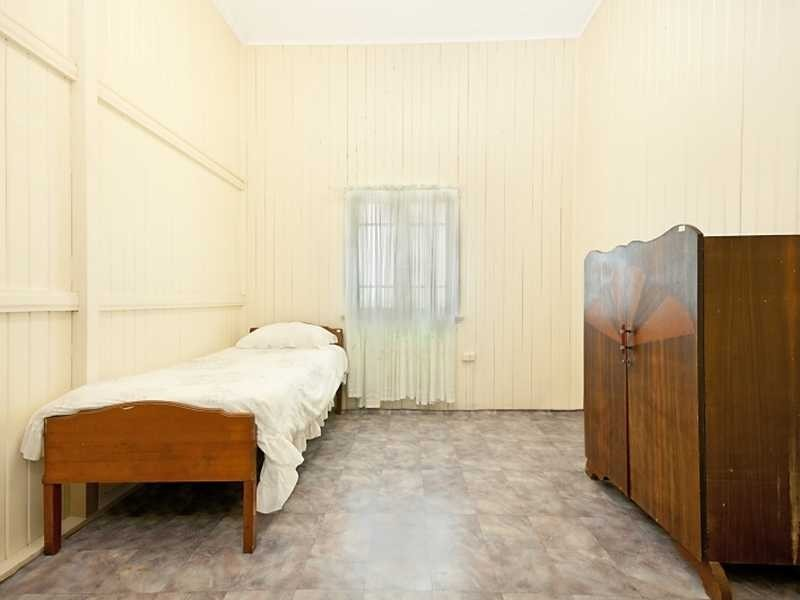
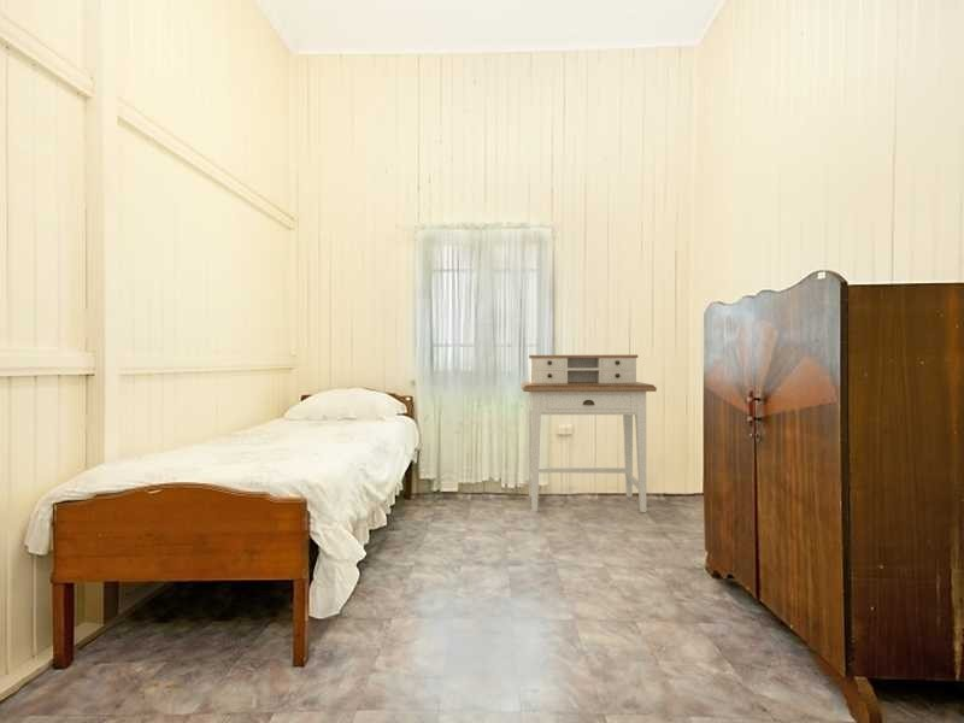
+ desk [521,354,658,513]
